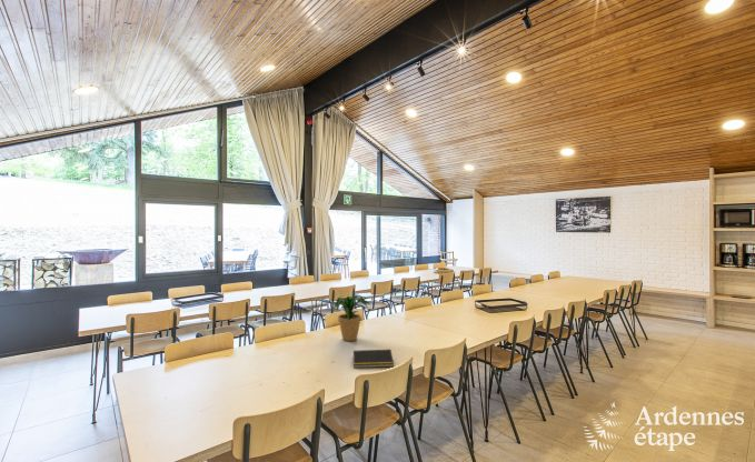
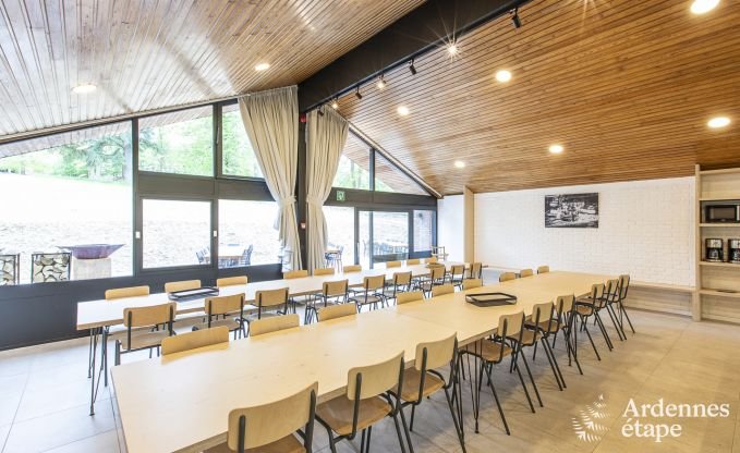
- potted plant [330,295,372,342]
- notepad [351,349,395,369]
